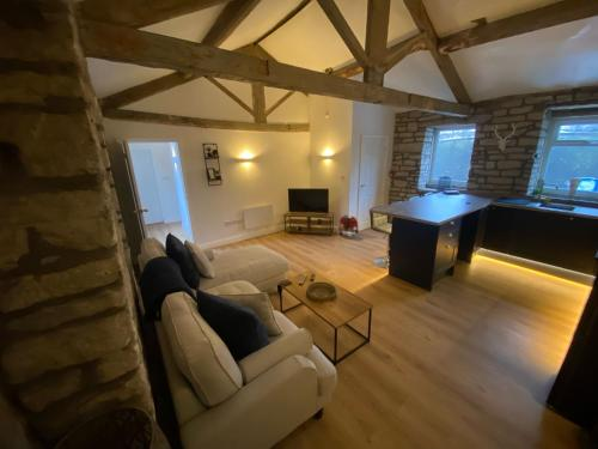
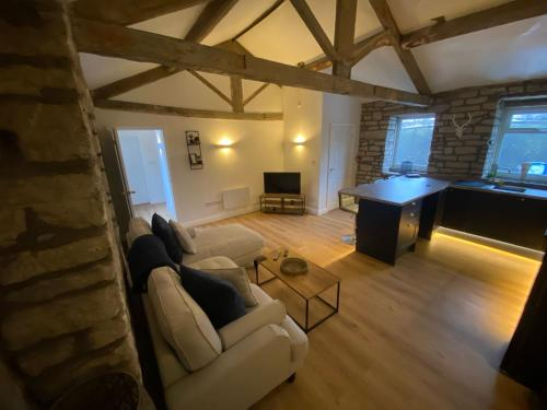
- backpack [337,214,360,236]
